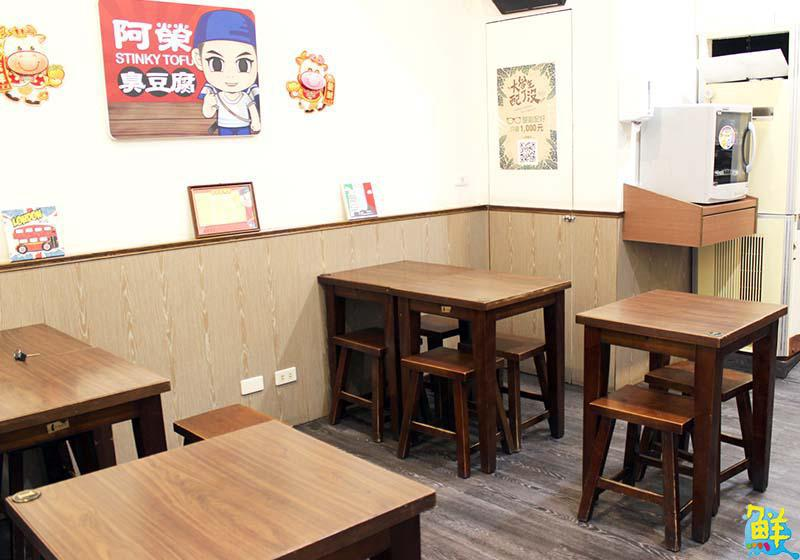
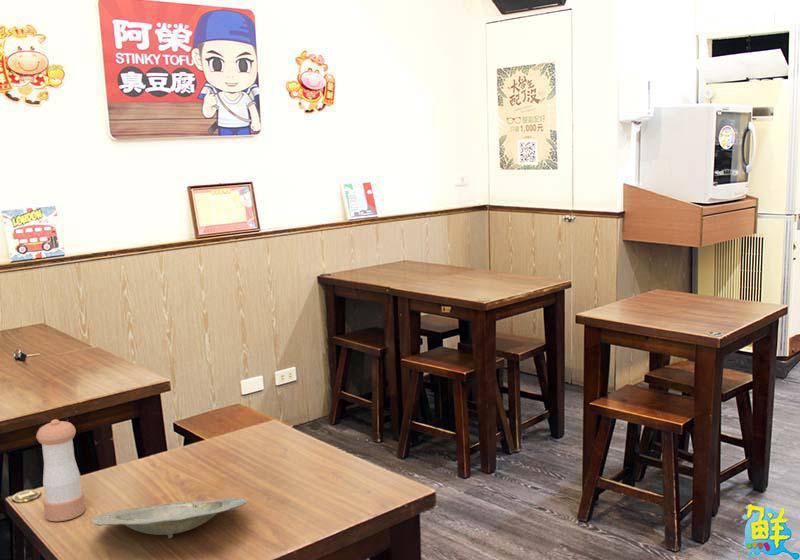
+ pepper shaker [35,418,86,522]
+ plate [91,497,248,539]
